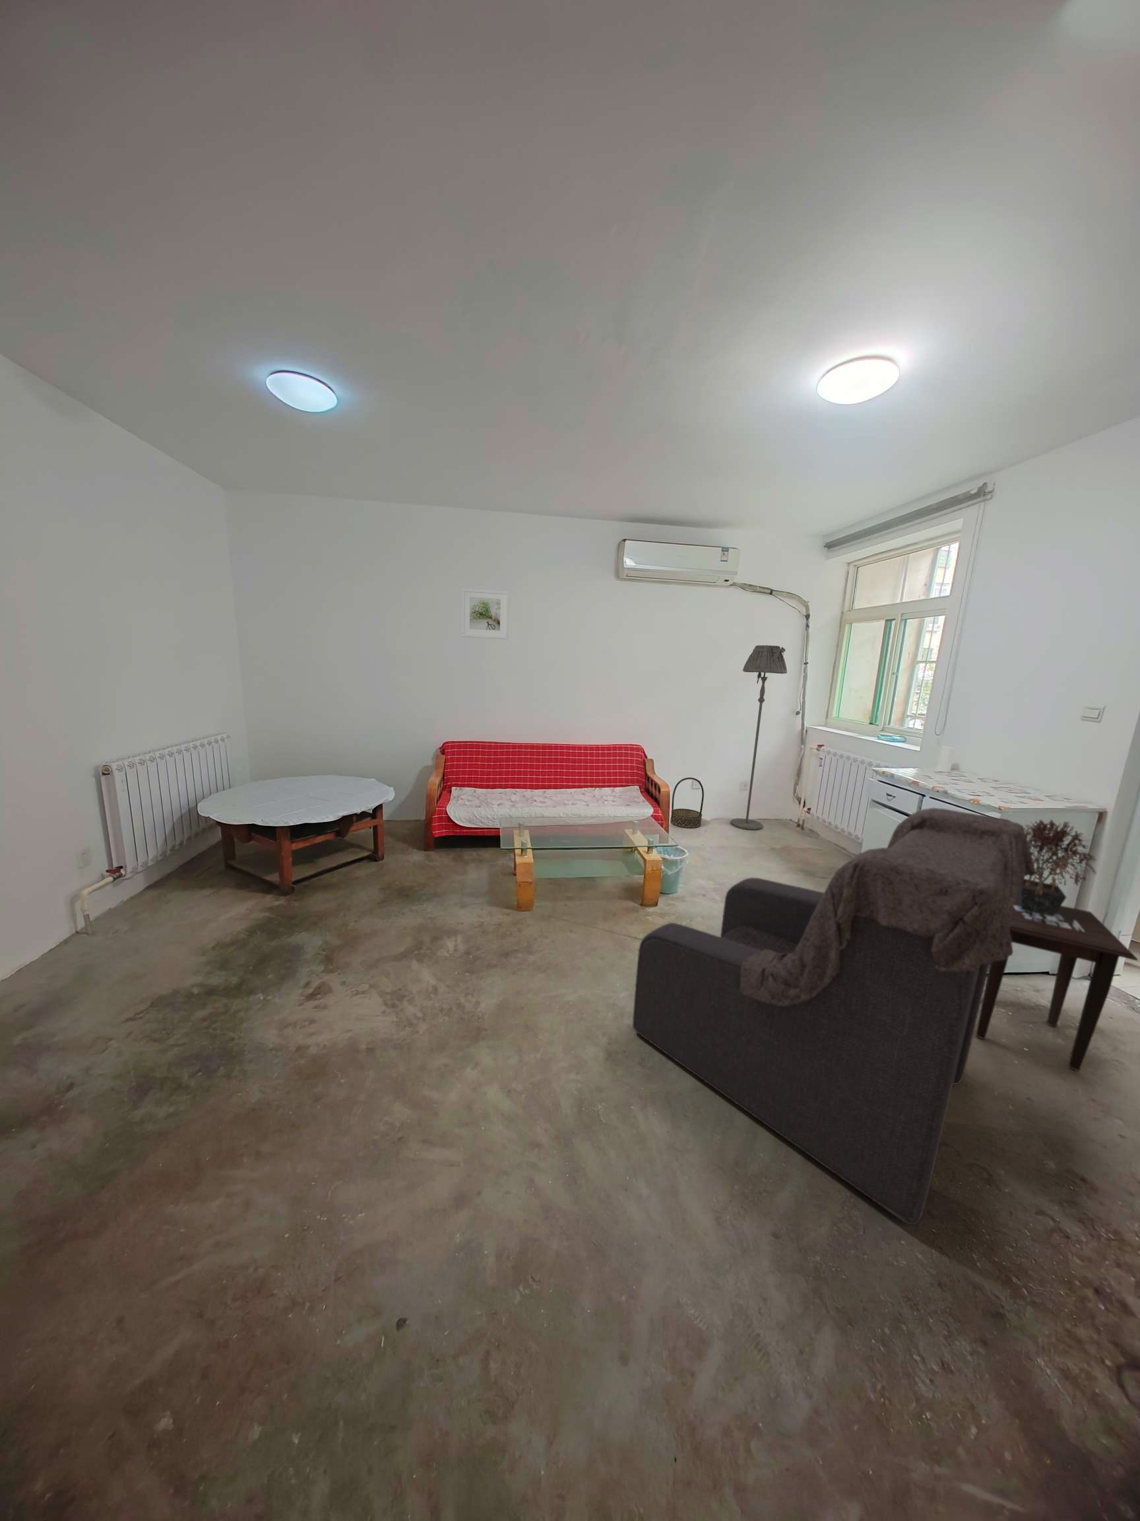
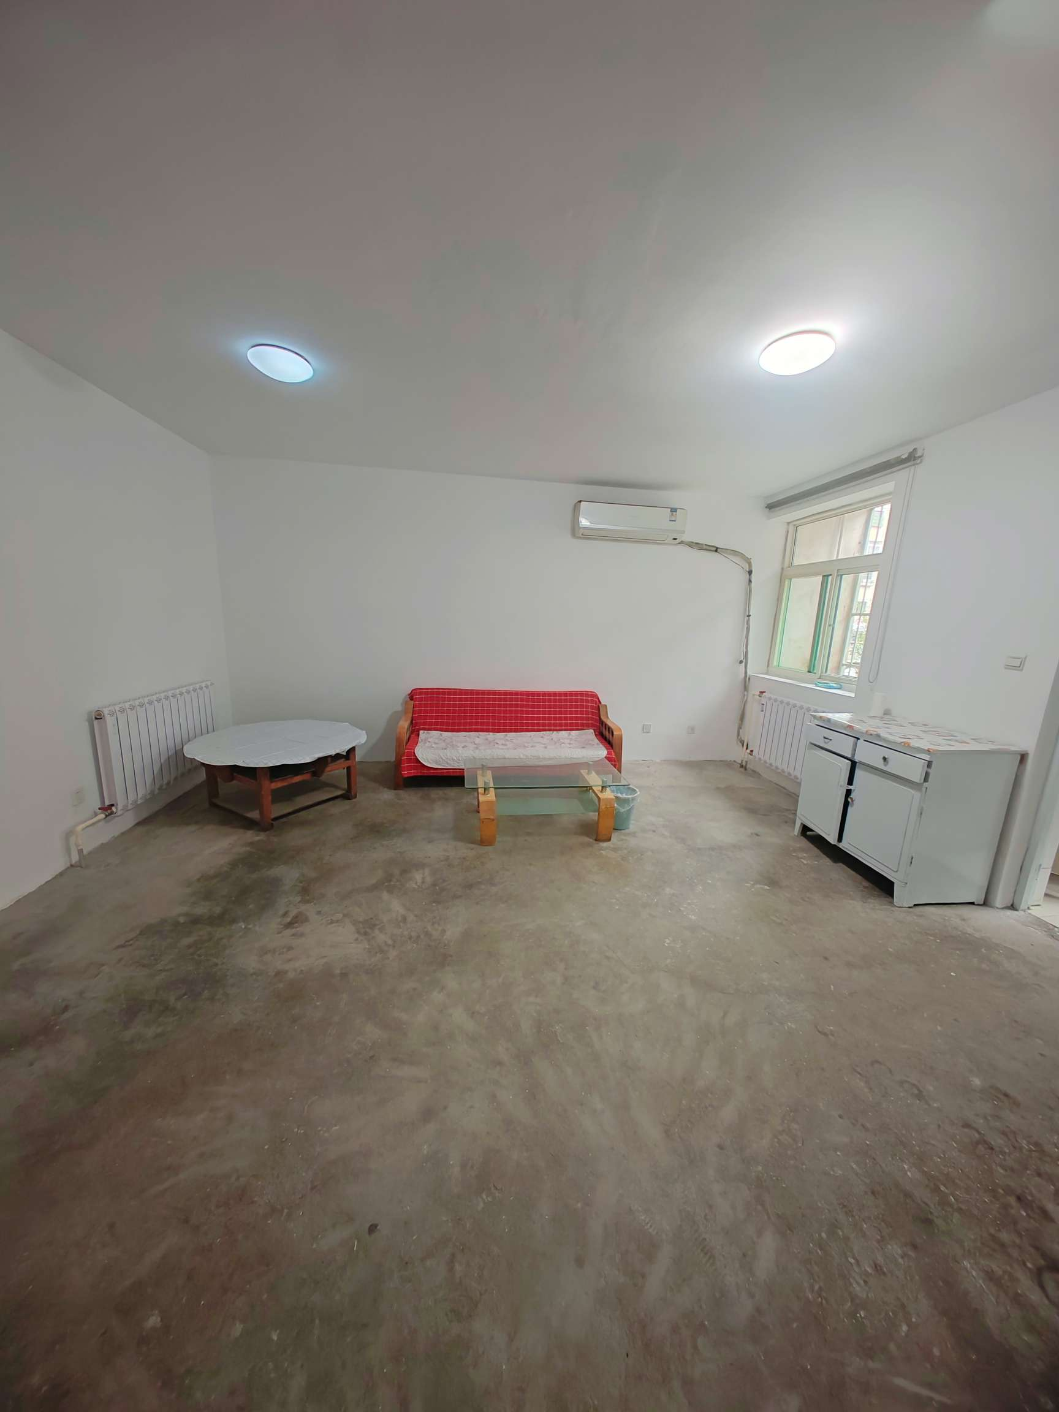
- potted plant [1018,819,1098,916]
- floor lamp [730,644,788,830]
- side table [975,898,1139,1072]
- basket [669,777,704,829]
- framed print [461,588,509,640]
- armchair [632,807,1036,1225]
